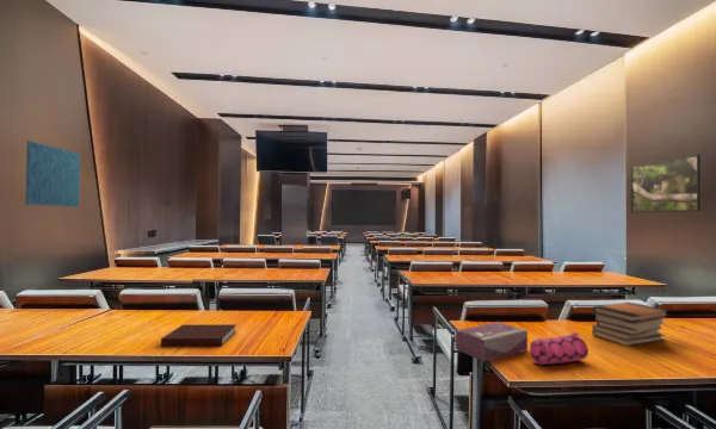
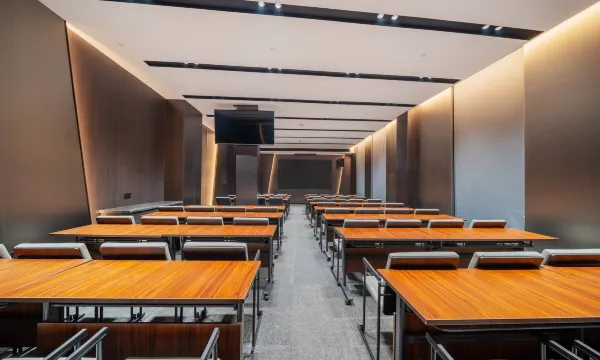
- pencil case [529,331,590,366]
- notebook [160,323,237,347]
- book stack [591,300,669,347]
- acoustic panel [24,139,81,209]
- tissue box [453,321,529,363]
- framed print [630,154,702,213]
